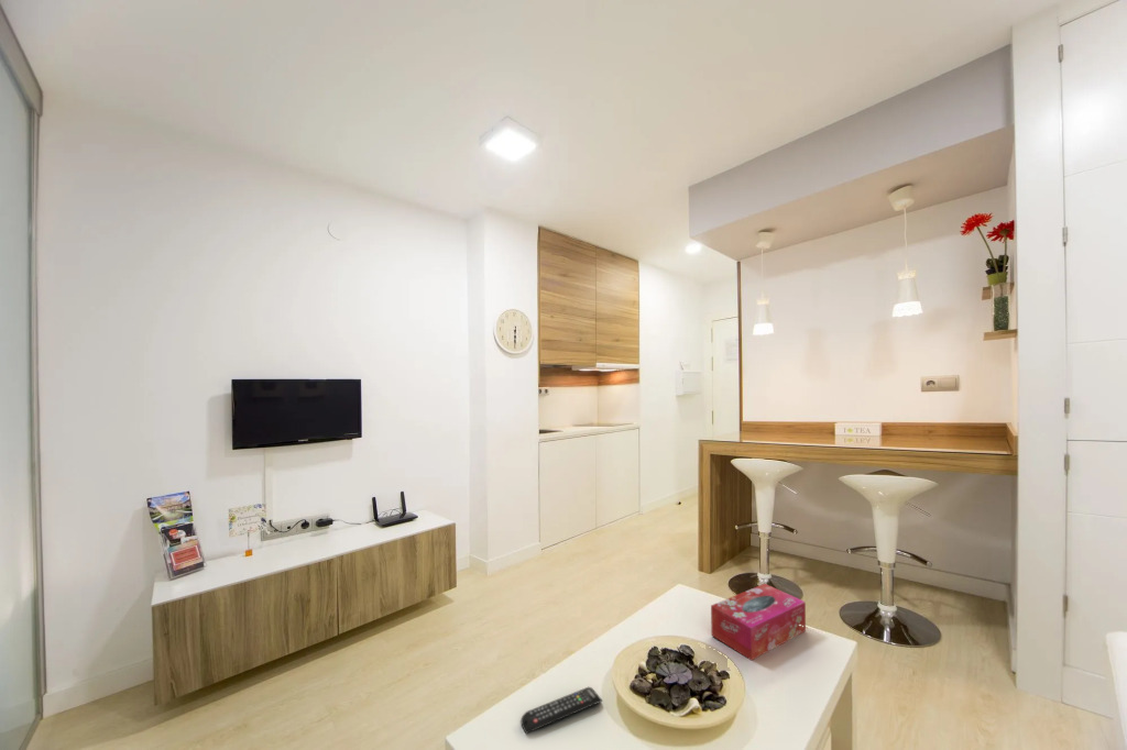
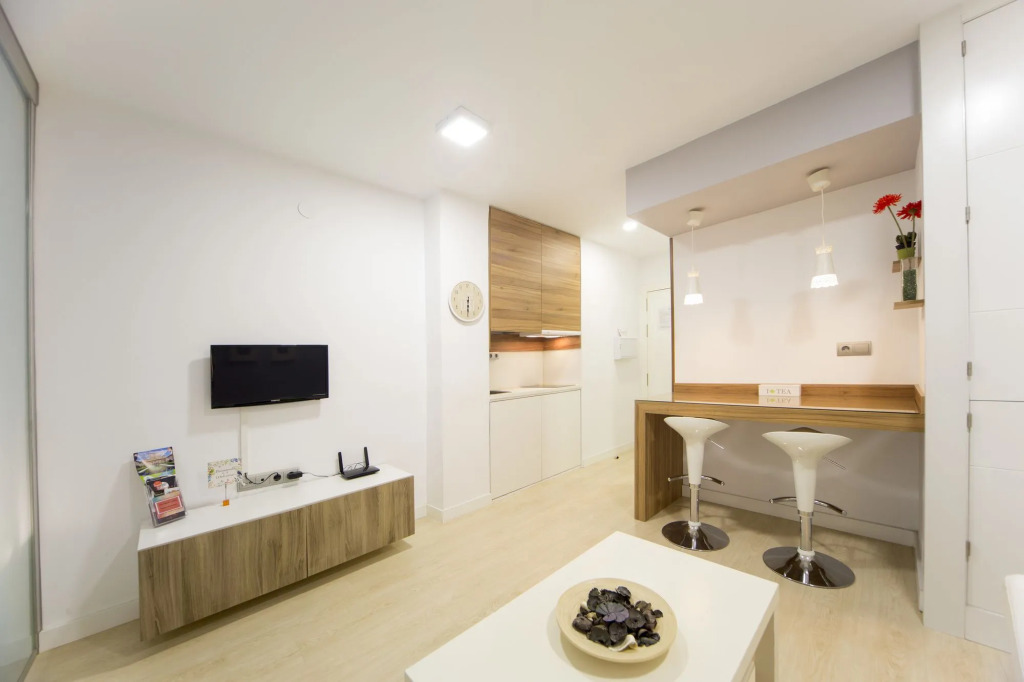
- remote control [519,686,603,735]
- tissue box [710,583,807,661]
